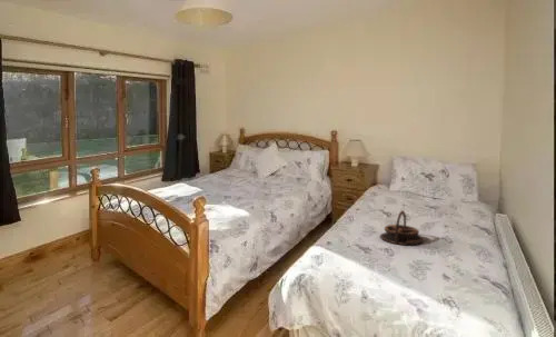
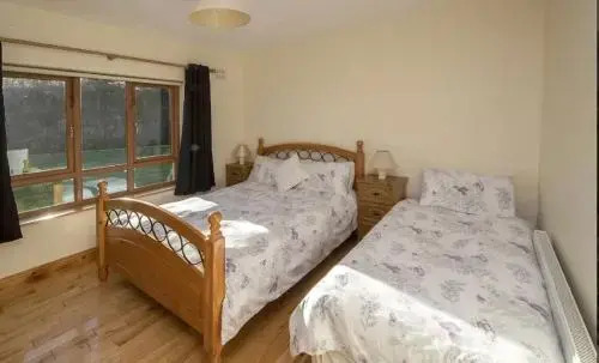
- serving tray [379,209,424,246]
